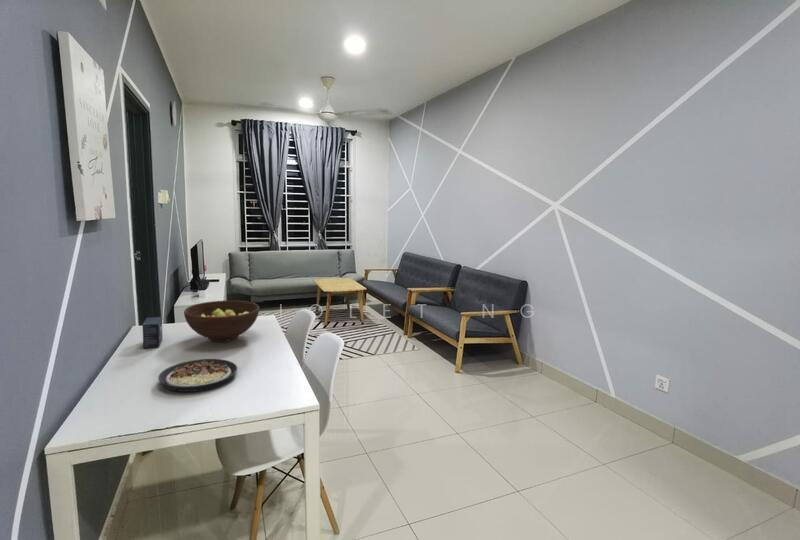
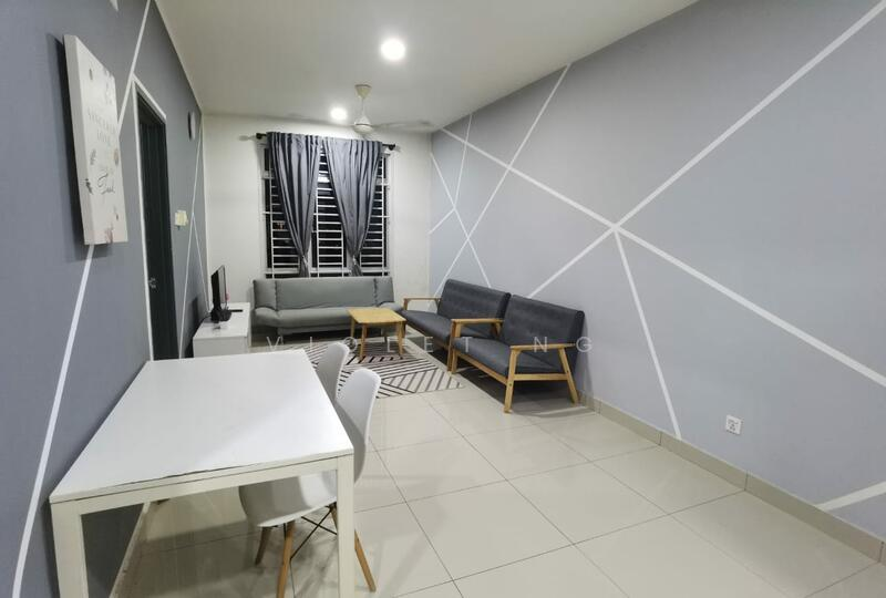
- small box [141,316,163,349]
- plate [157,358,238,393]
- fruit bowl [183,299,260,343]
